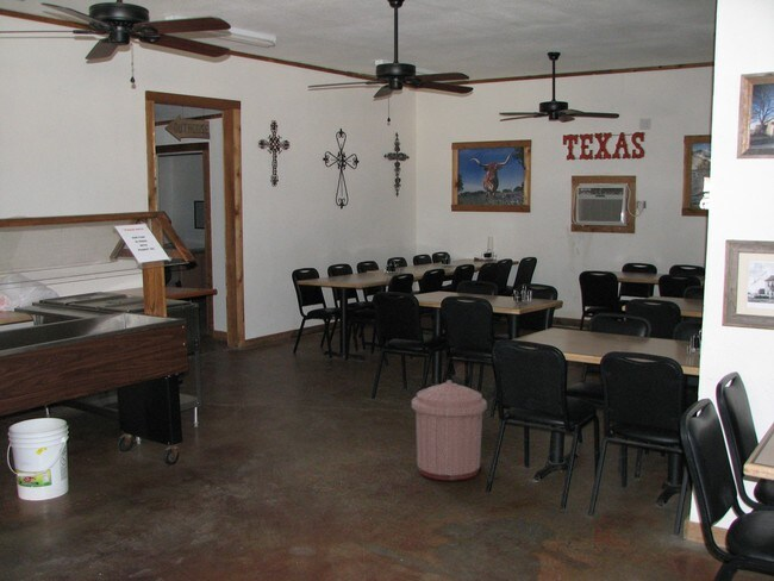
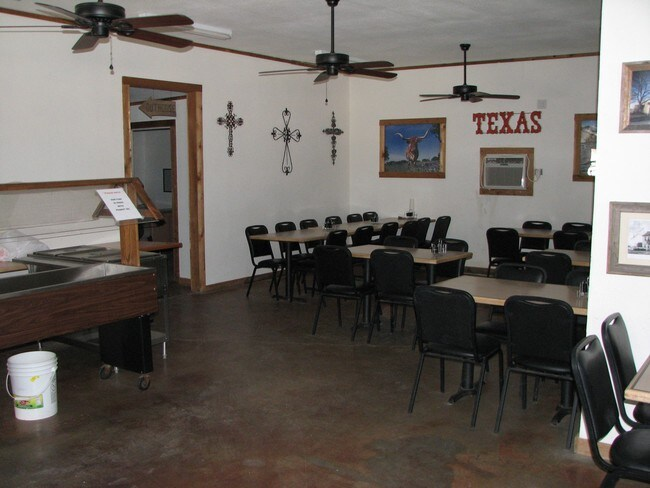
- trash can [411,379,488,481]
